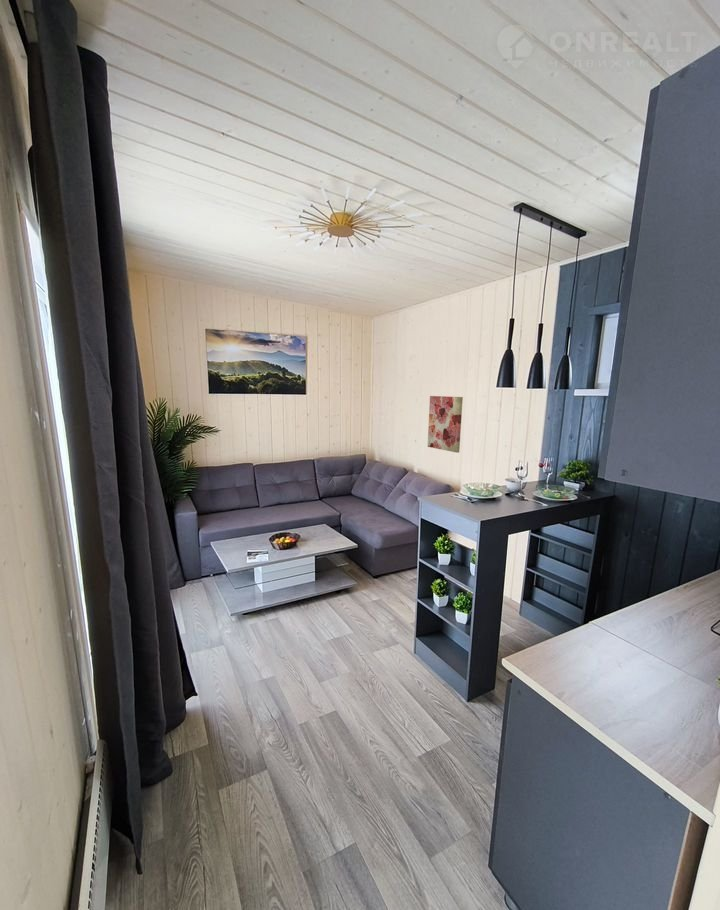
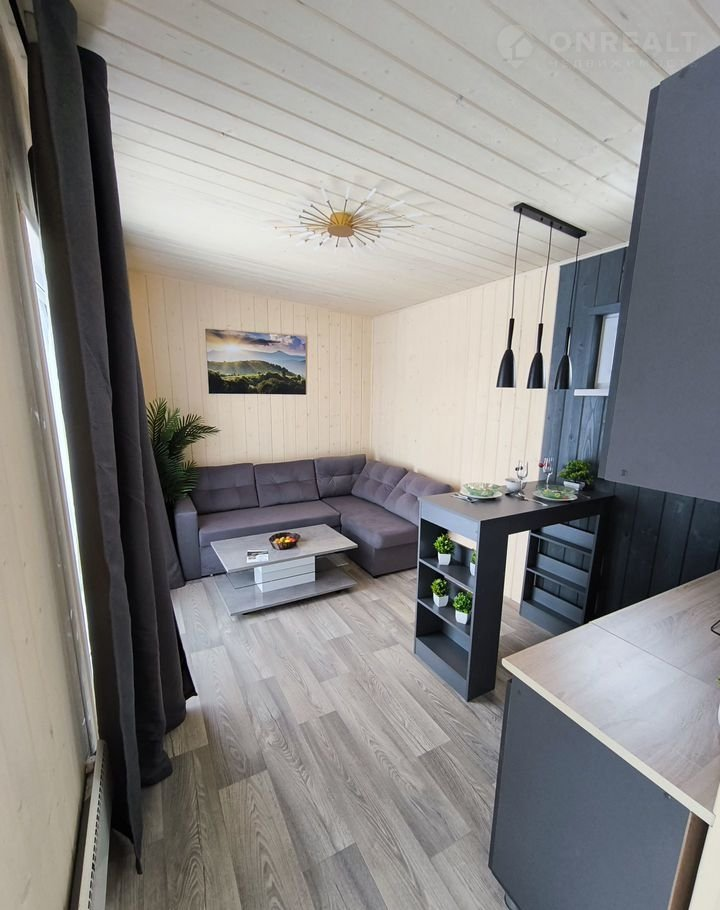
- wall art [427,395,464,454]
